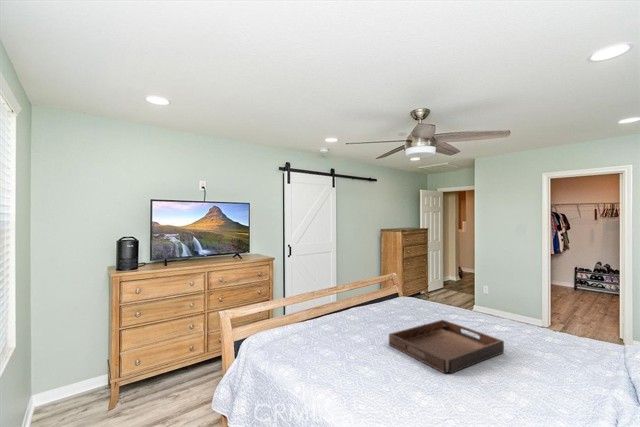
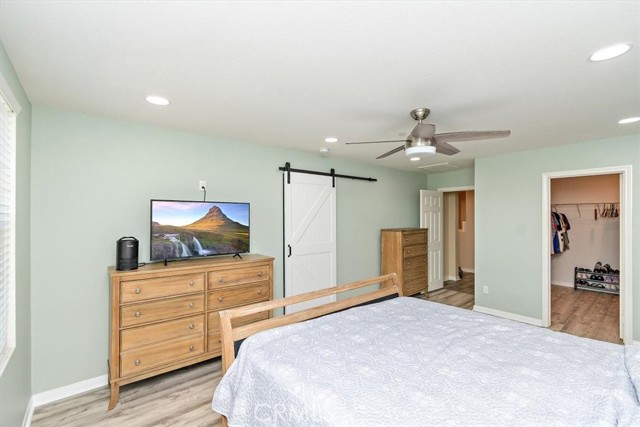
- serving tray [388,319,505,374]
